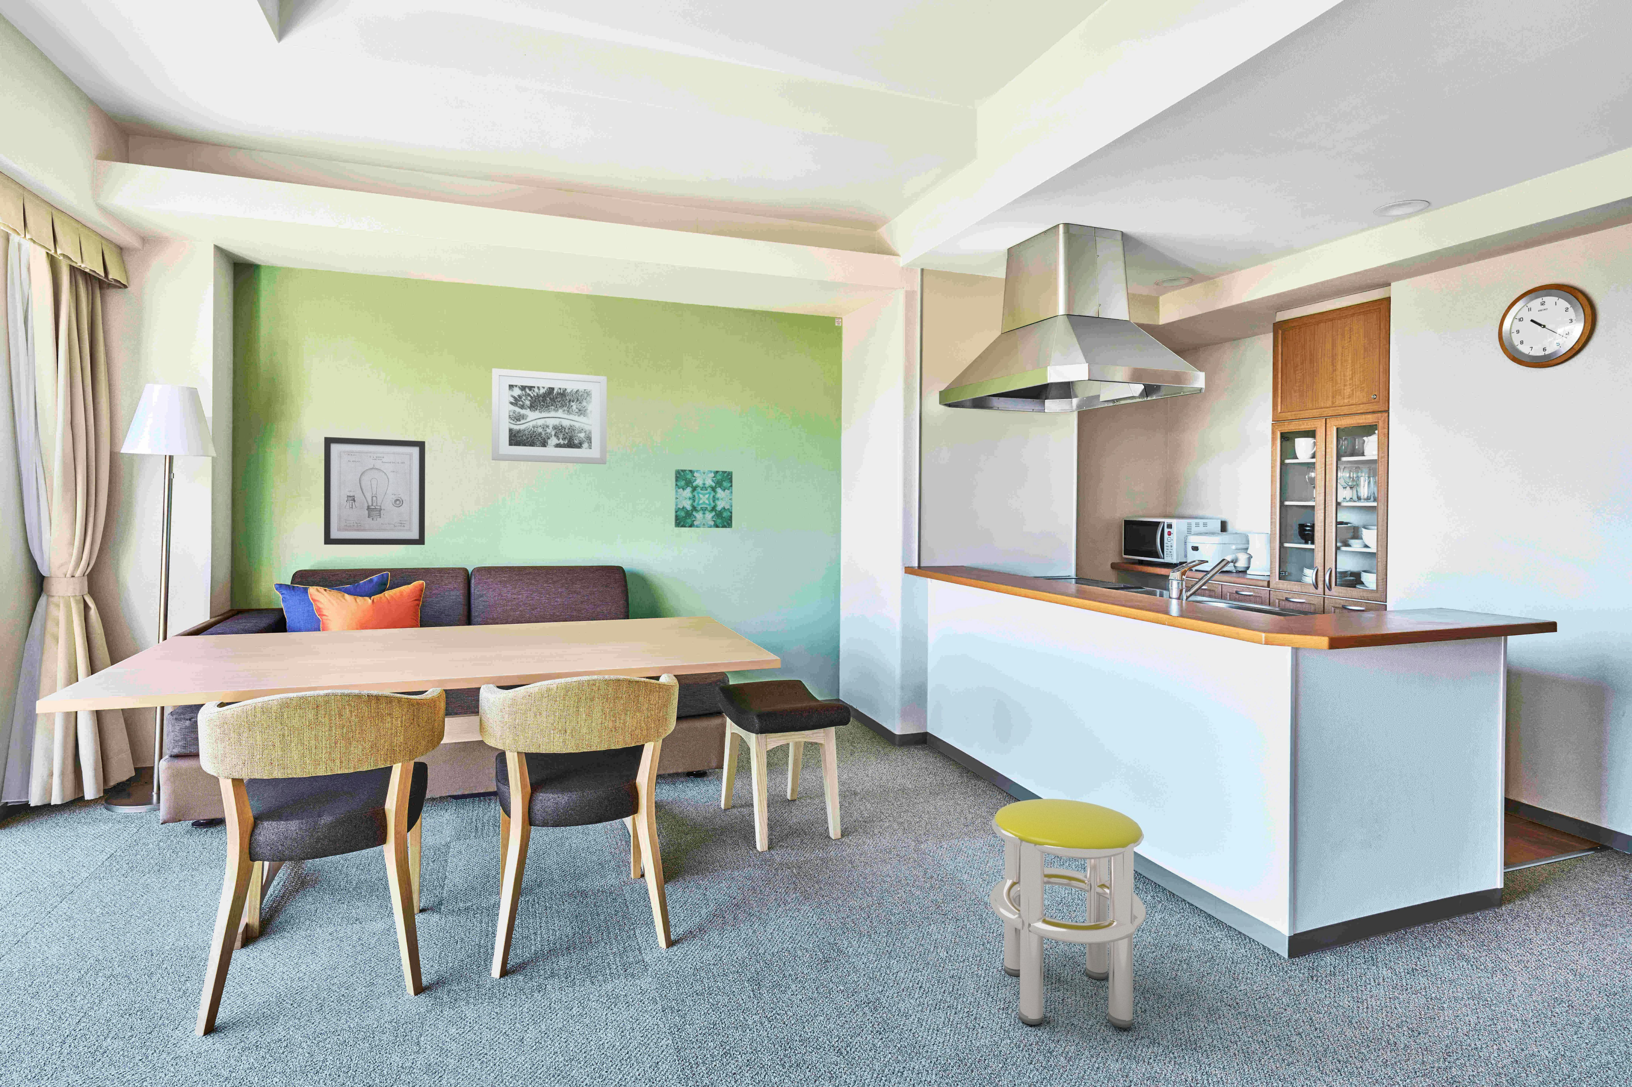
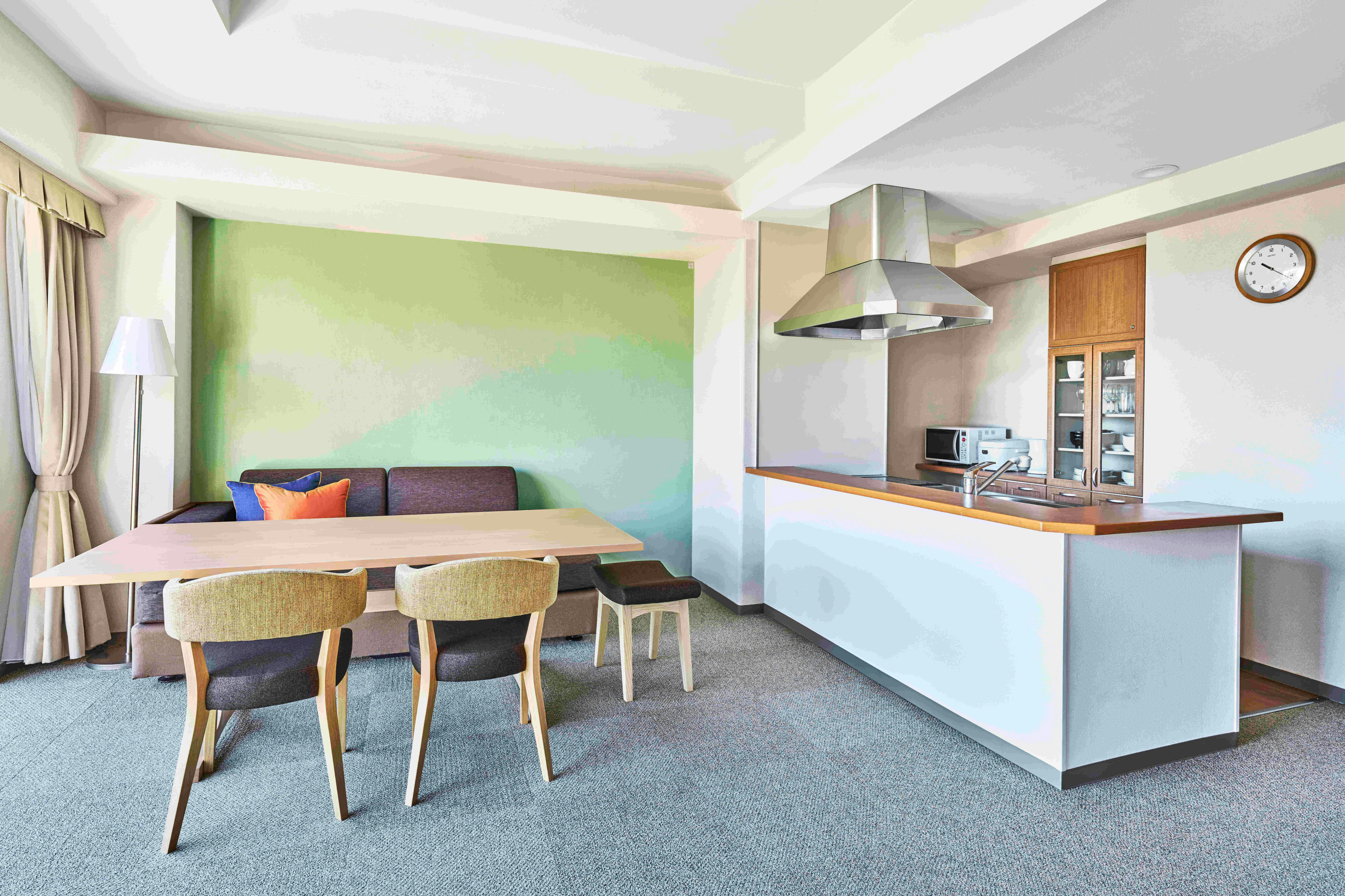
- wall art [491,368,607,465]
- wall art [675,469,733,529]
- wall art [324,437,426,546]
- stool [989,798,1147,1028]
